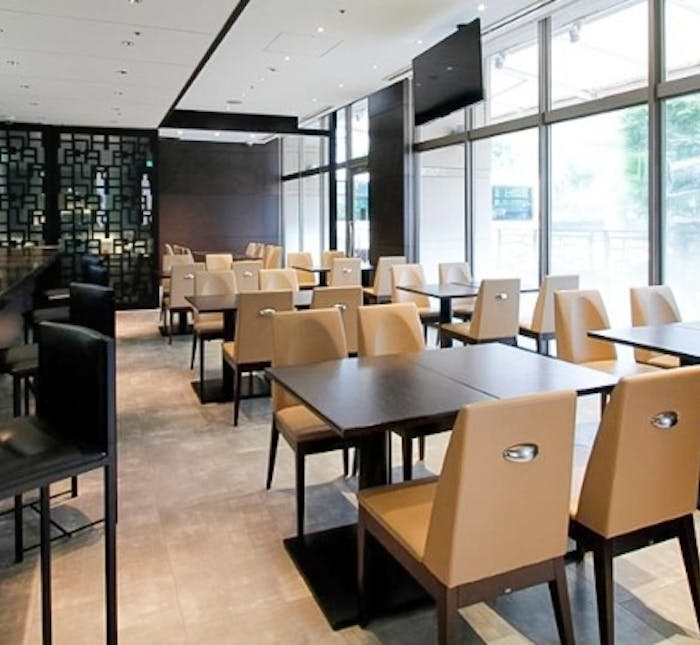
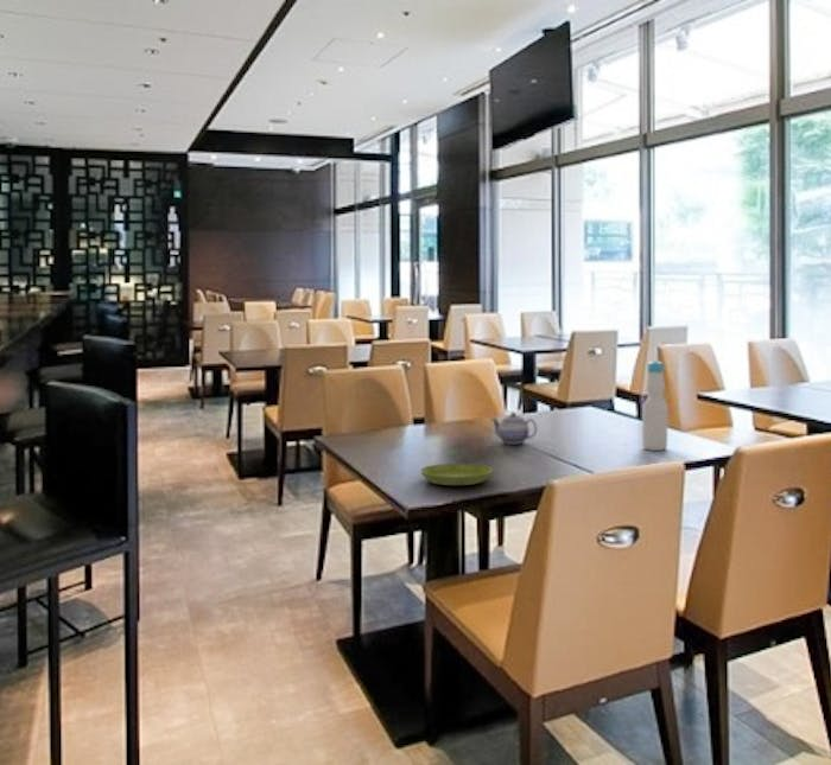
+ saucer [419,463,494,486]
+ teapot [489,410,538,445]
+ bottle [641,359,668,452]
